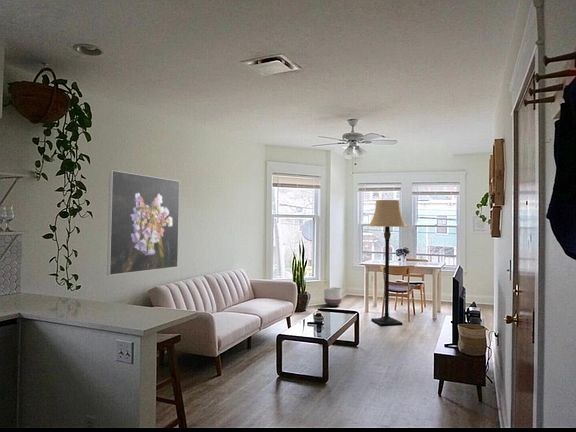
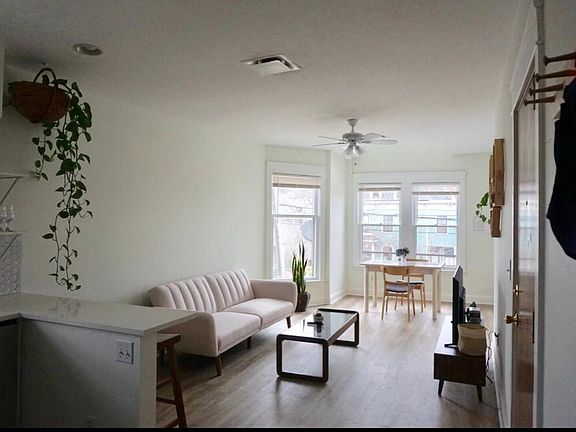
- planter [323,286,343,307]
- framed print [106,169,180,276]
- lamp [367,199,408,326]
